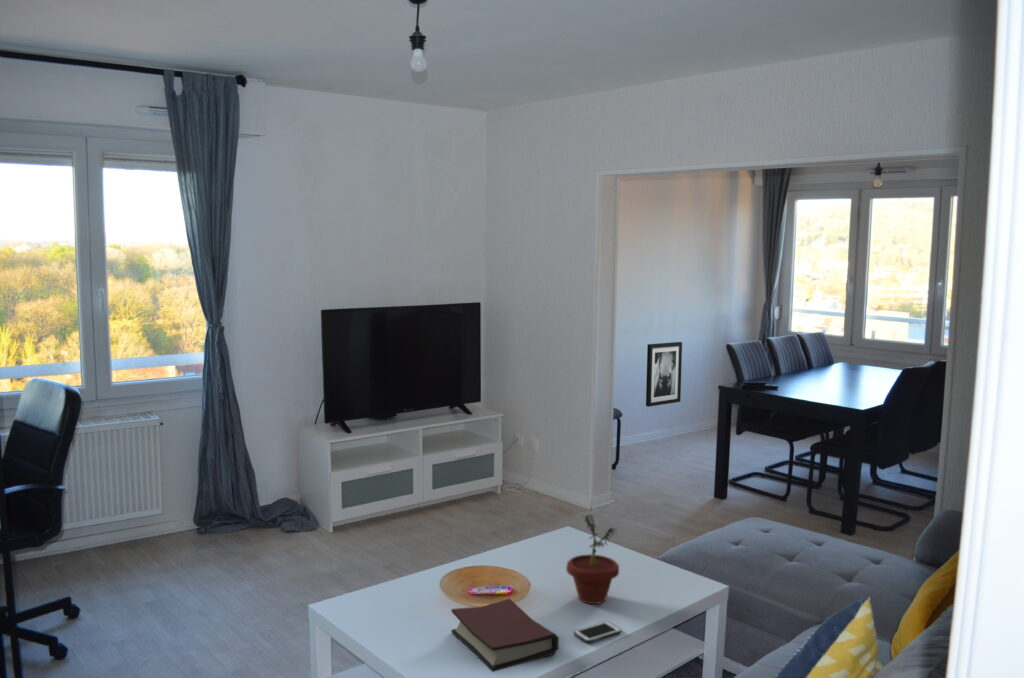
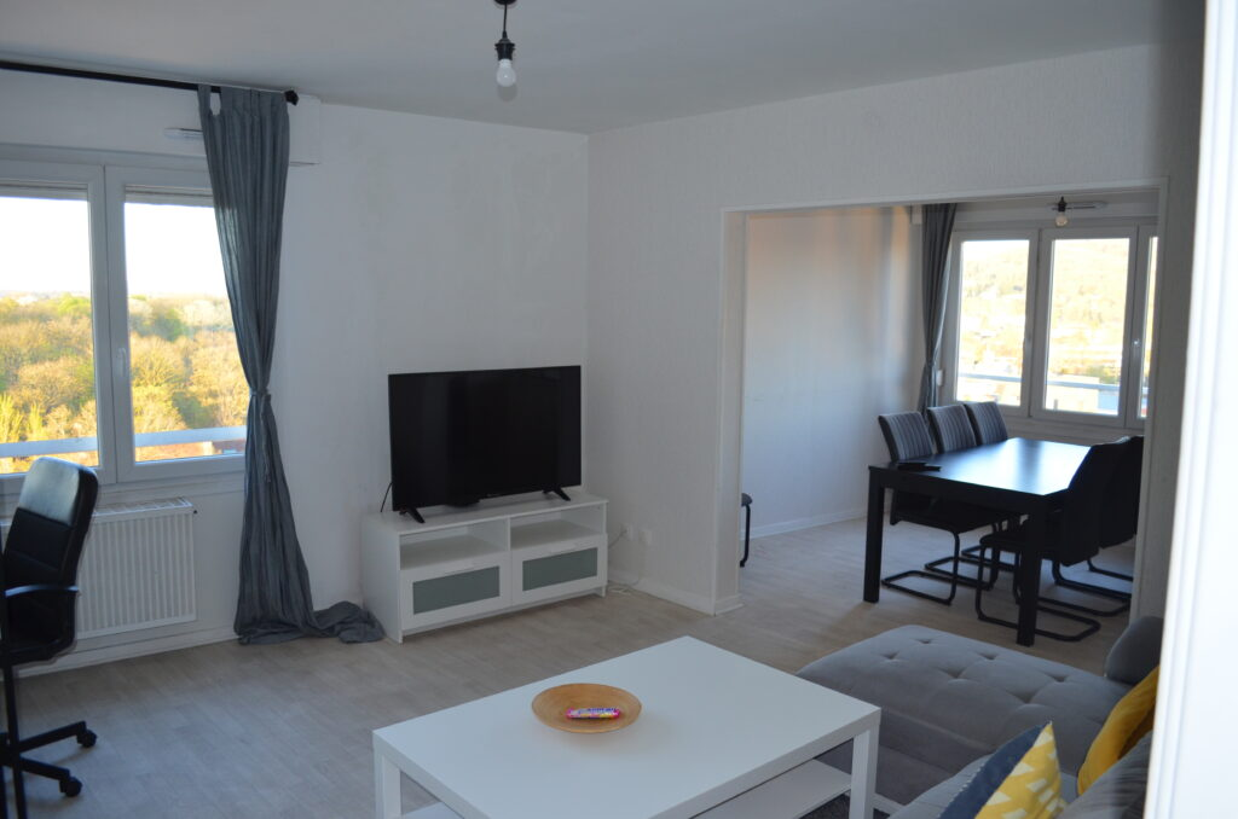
- hardback book [450,597,560,673]
- potted plant [565,514,620,605]
- wall art [645,341,683,408]
- cell phone [573,620,622,644]
